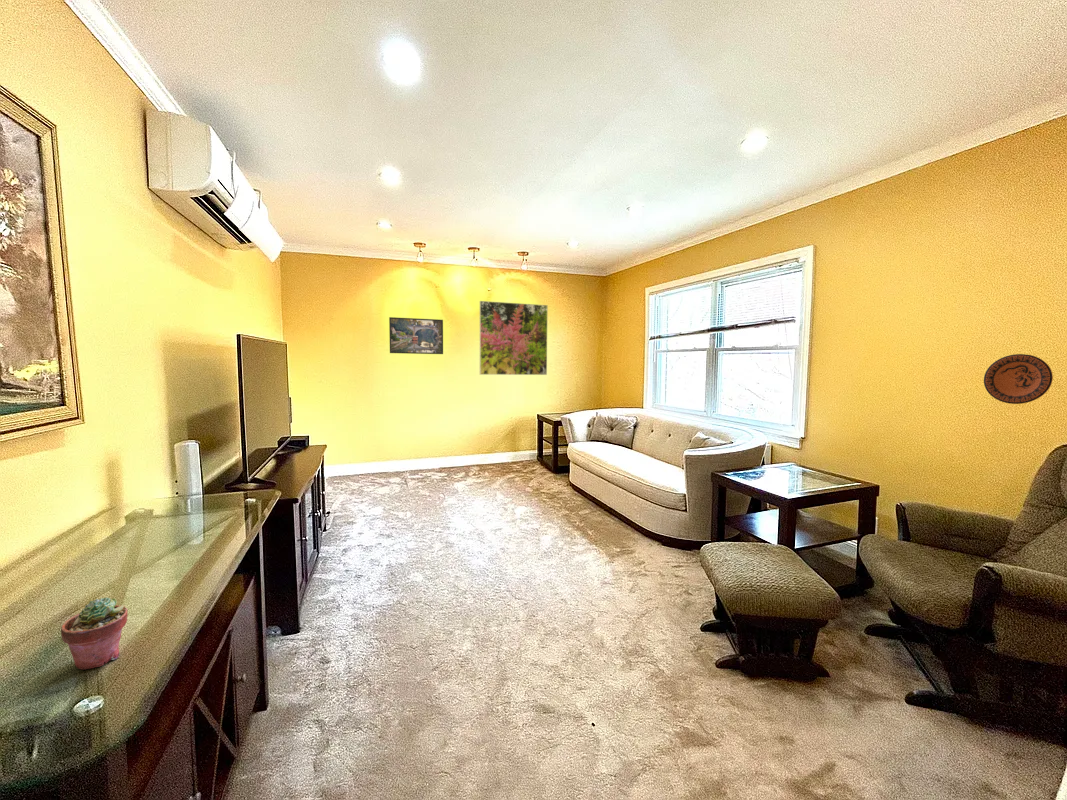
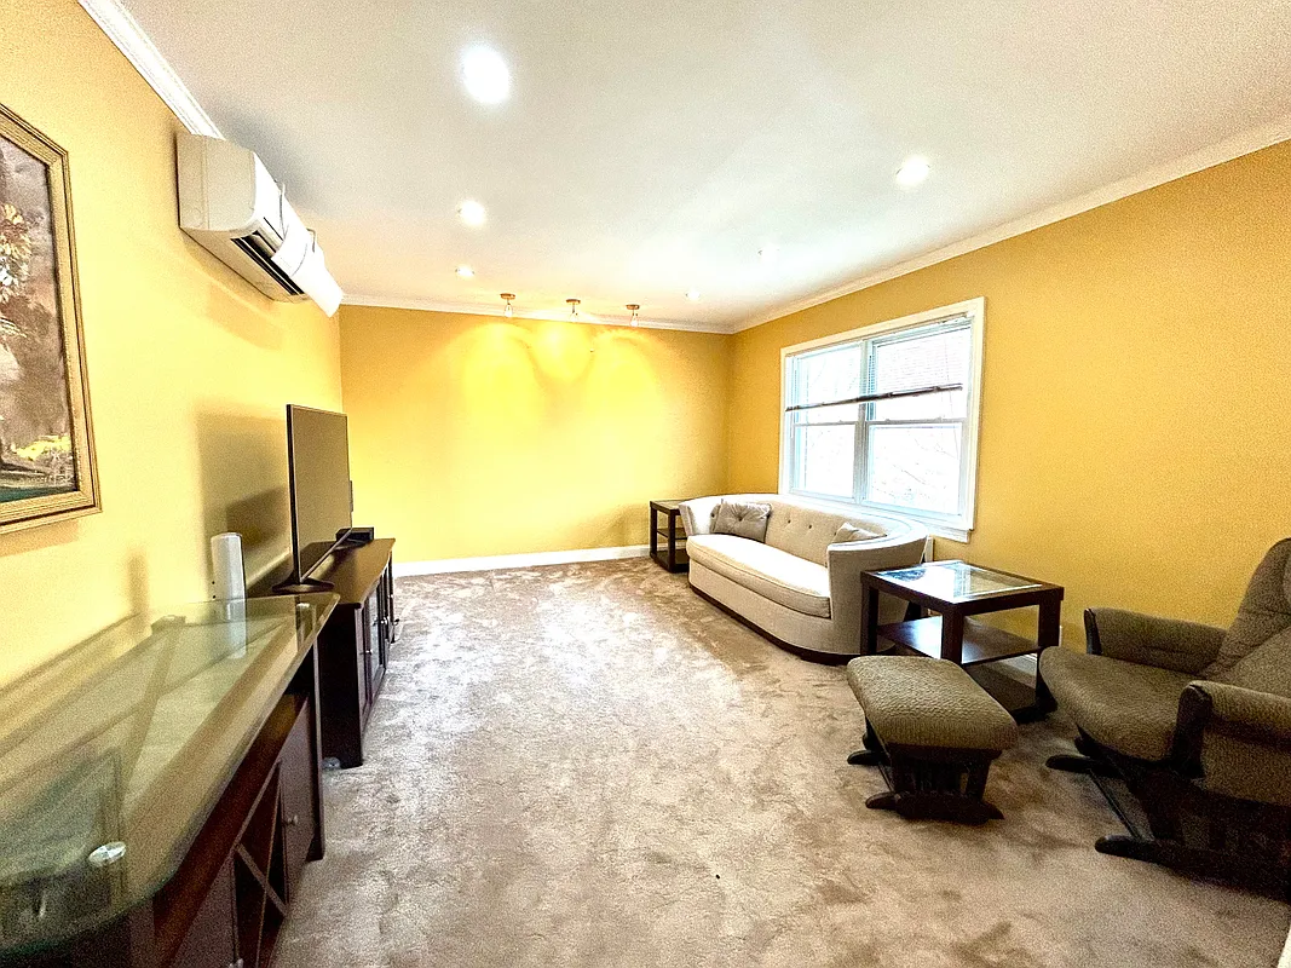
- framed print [479,300,549,376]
- decorative plate [983,353,1054,405]
- potted succulent [60,597,129,671]
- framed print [388,316,444,355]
